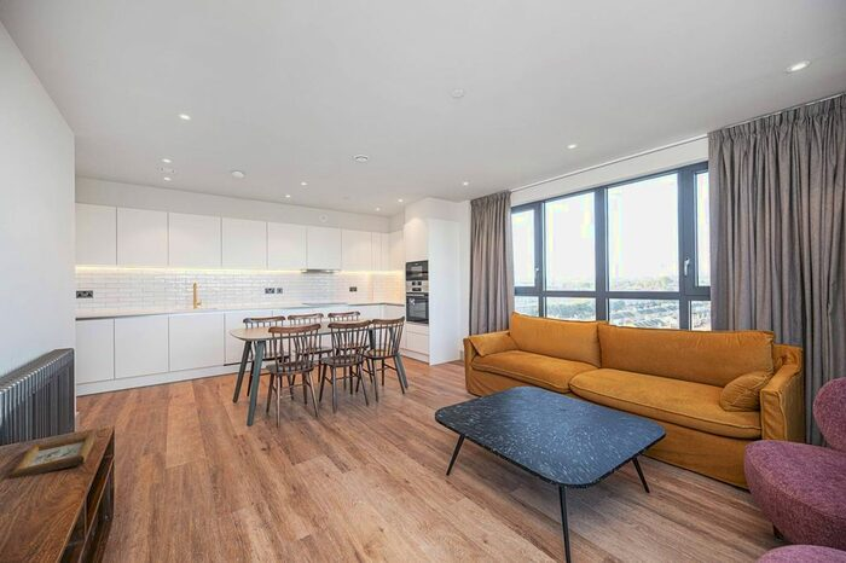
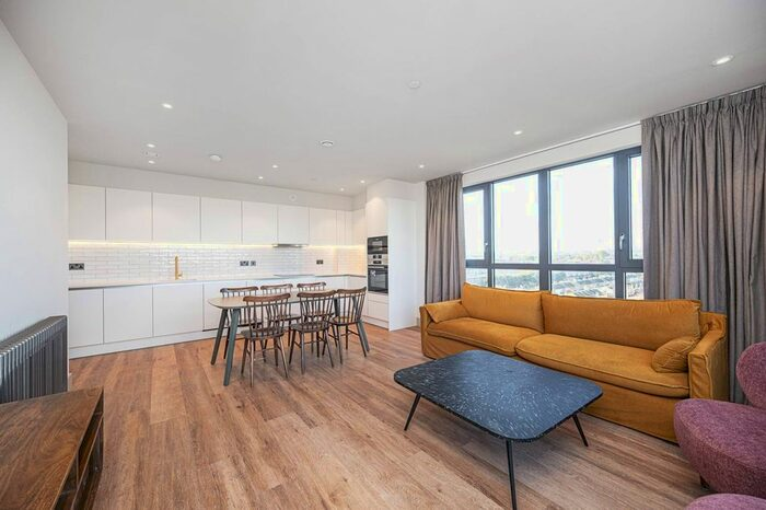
- picture frame [8,433,95,480]
